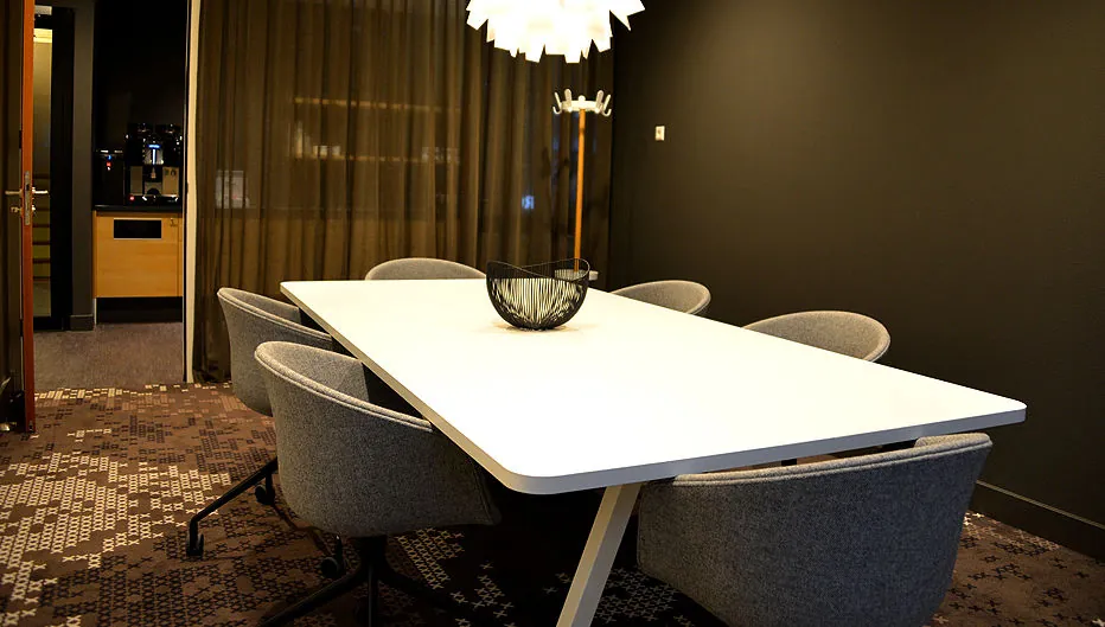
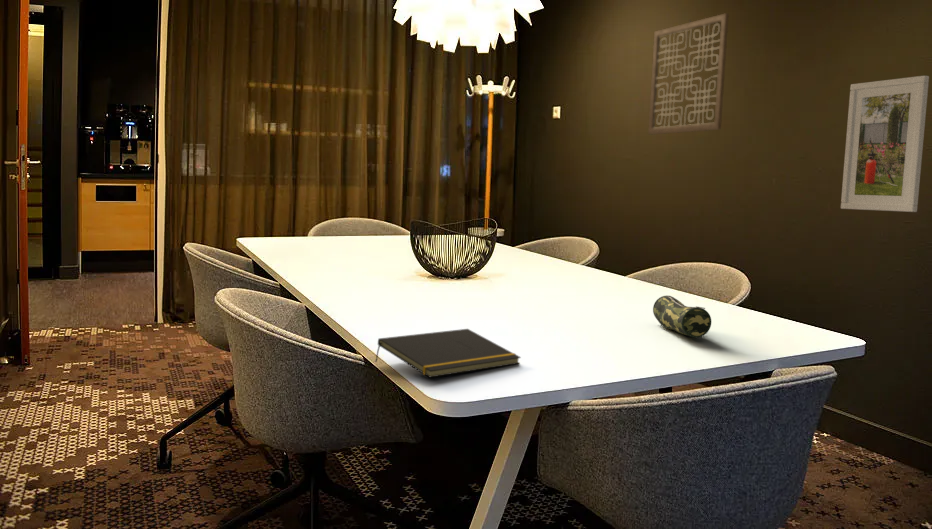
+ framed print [840,75,930,213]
+ notepad [374,328,522,379]
+ wall art [647,12,730,135]
+ pencil case [652,295,712,339]
